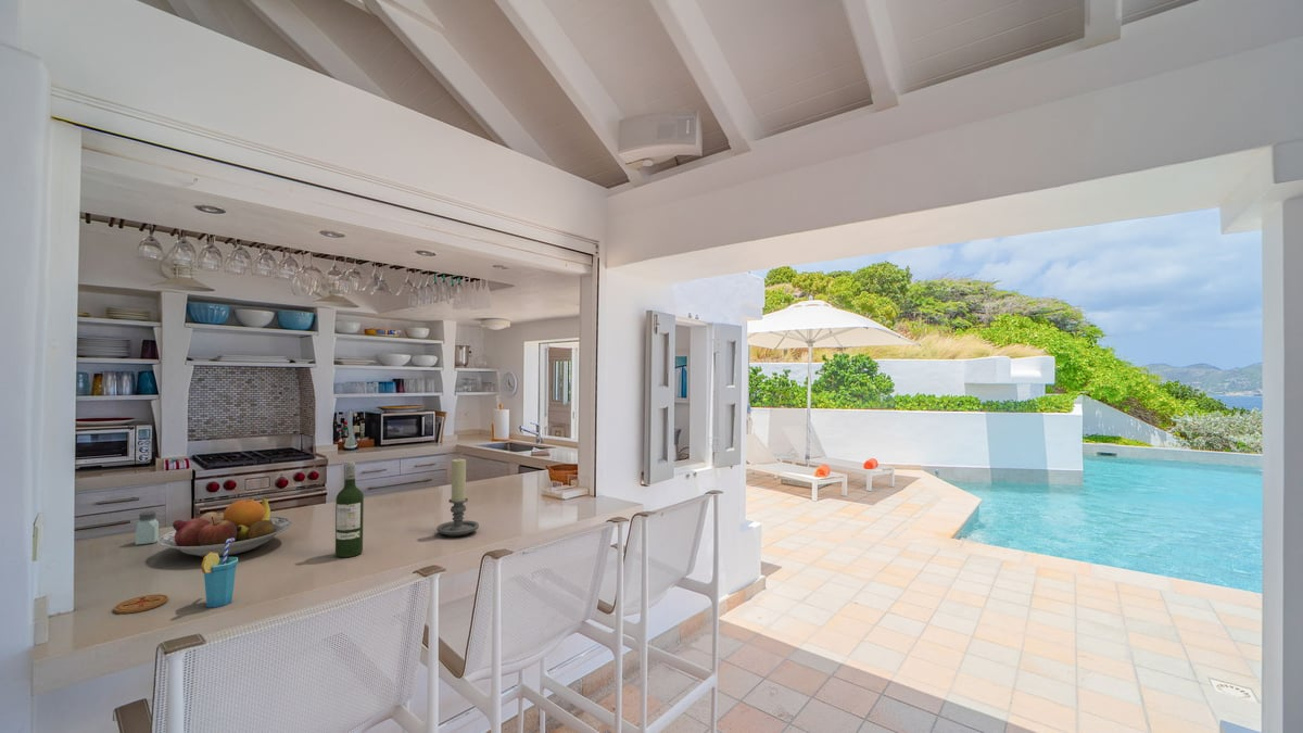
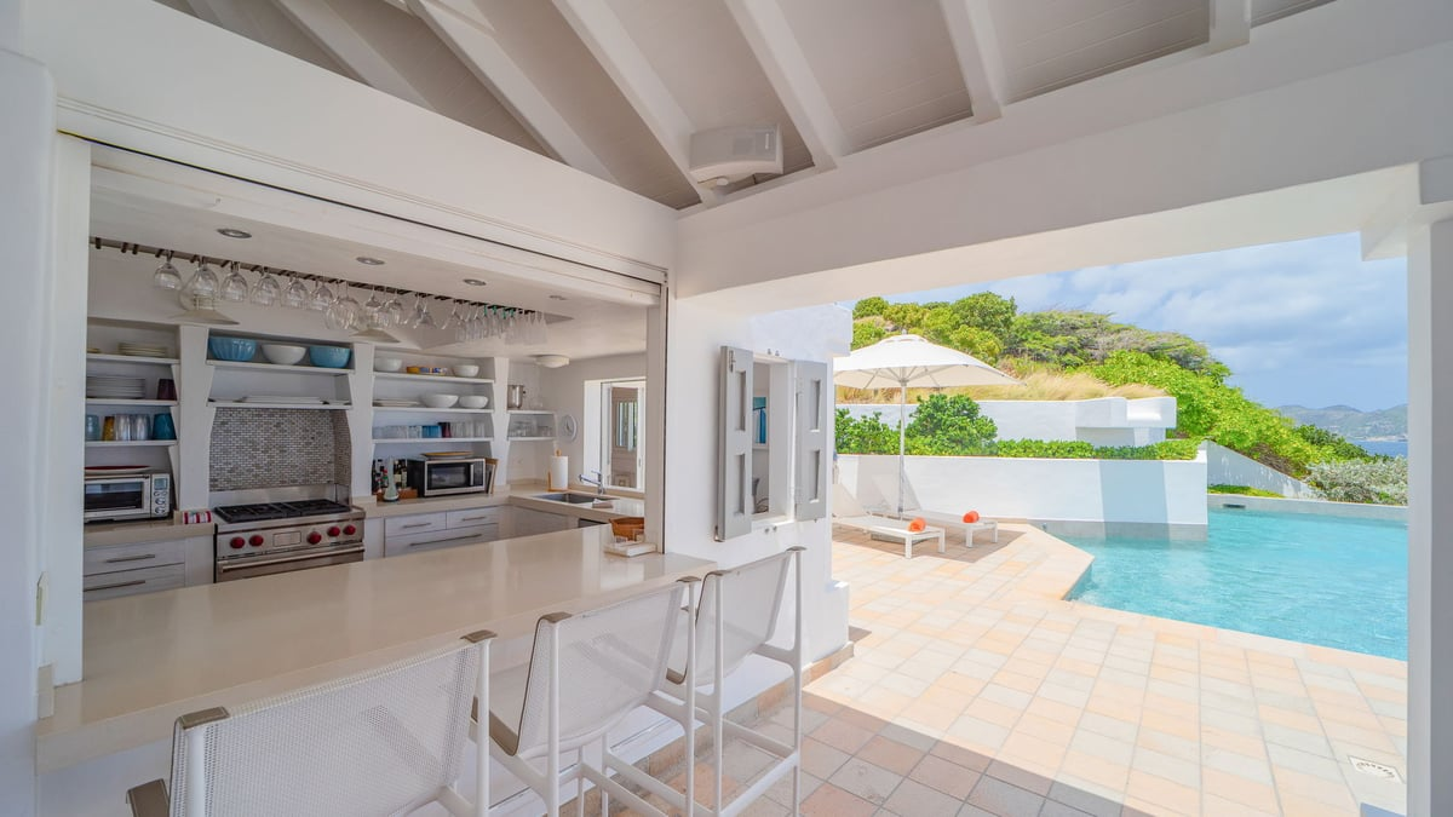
- cup [200,538,239,609]
- coaster [113,593,169,615]
- wine bottle [334,460,365,558]
- saltshaker [135,510,160,546]
- candle holder [435,457,480,538]
- fruit bowl [156,495,293,558]
